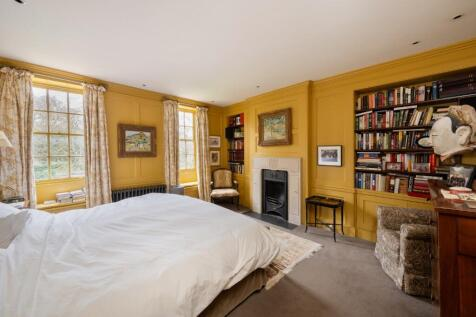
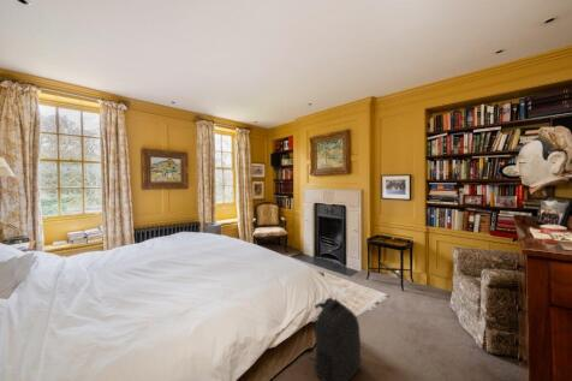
+ backpack [309,297,362,381]
